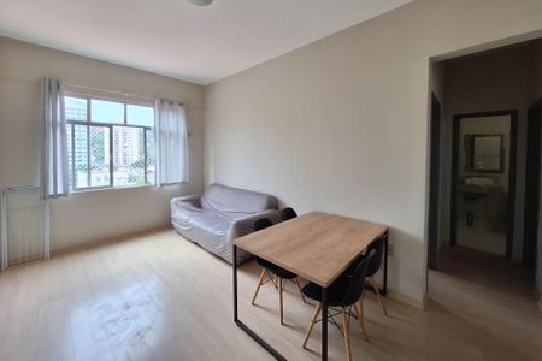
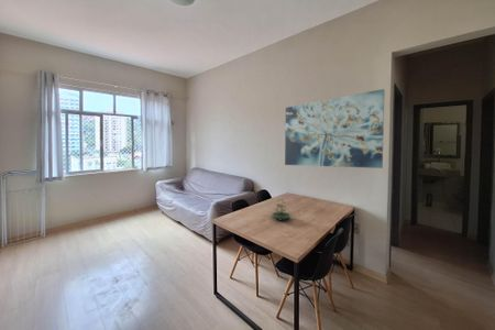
+ wall art [284,88,386,169]
+ terrarium [270,198,293,222]
